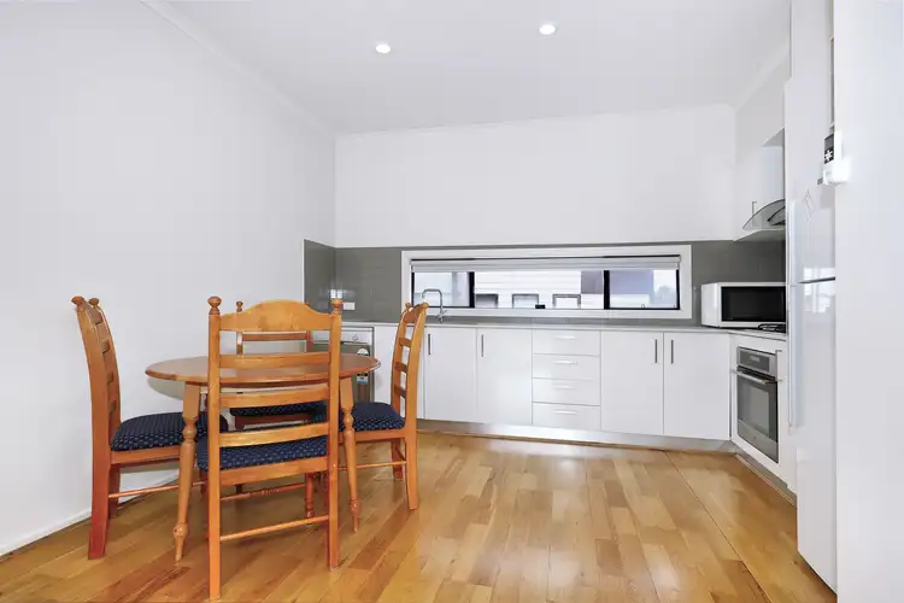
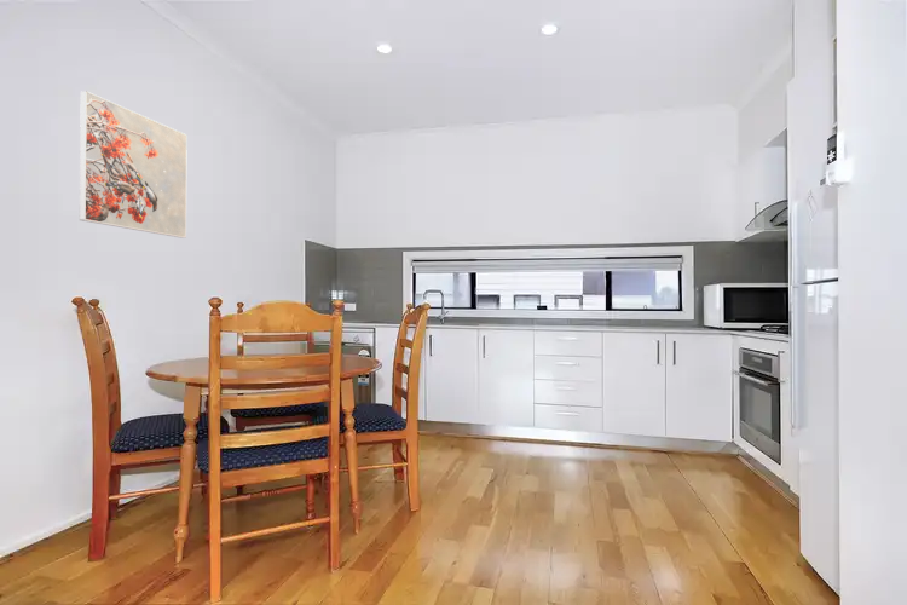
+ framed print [79,90,189,240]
